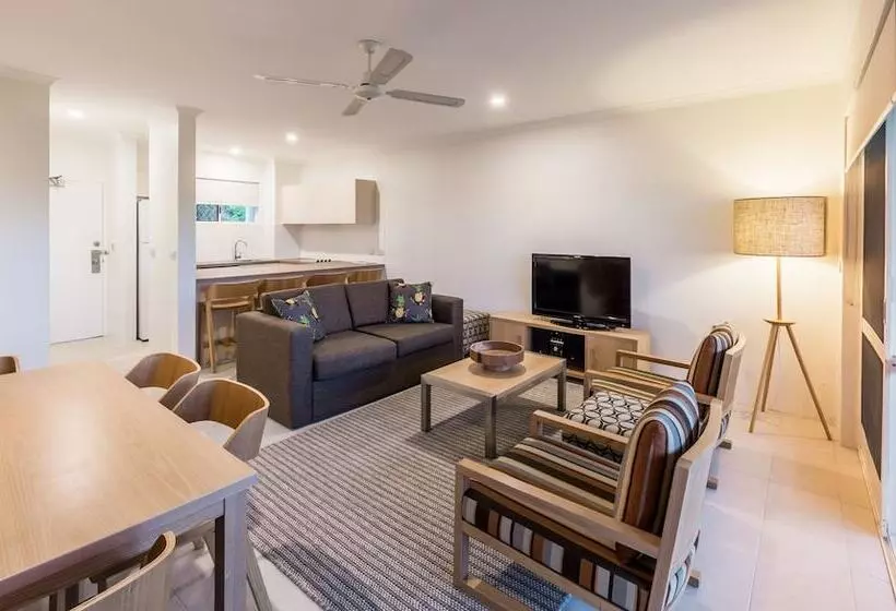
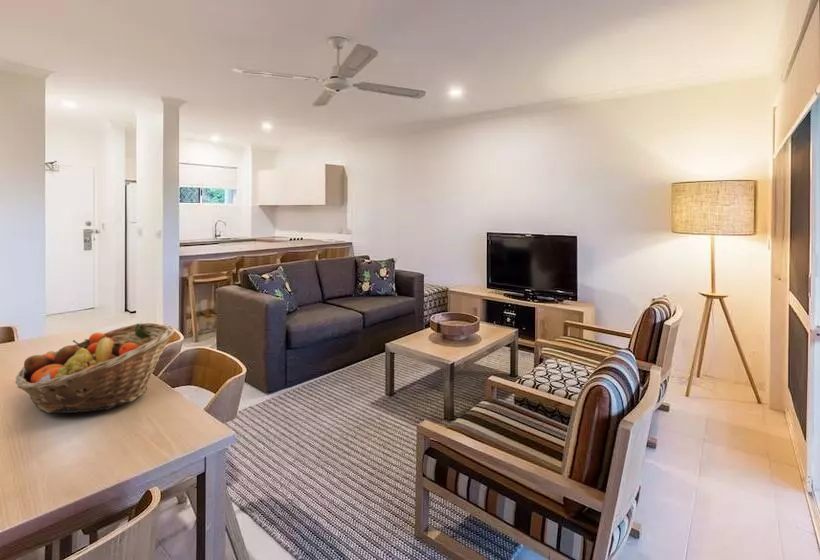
+ fruit basket [14,322,175,414]
